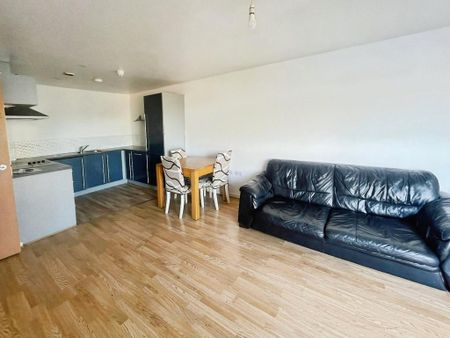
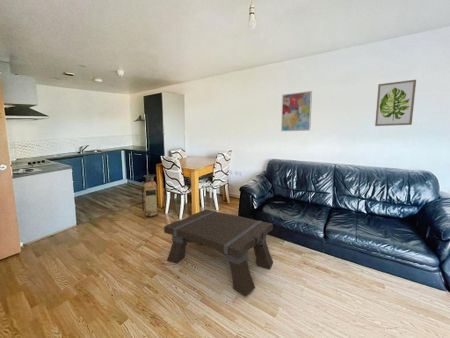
+ wall art [280,90,313,132]
+ fire extinguisher [140,174,159,218]
+ wall art [374,79,417,127]
+ coffee table [163,208,274,297]
